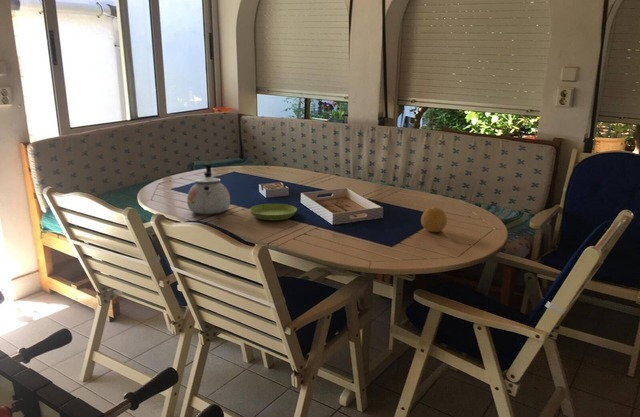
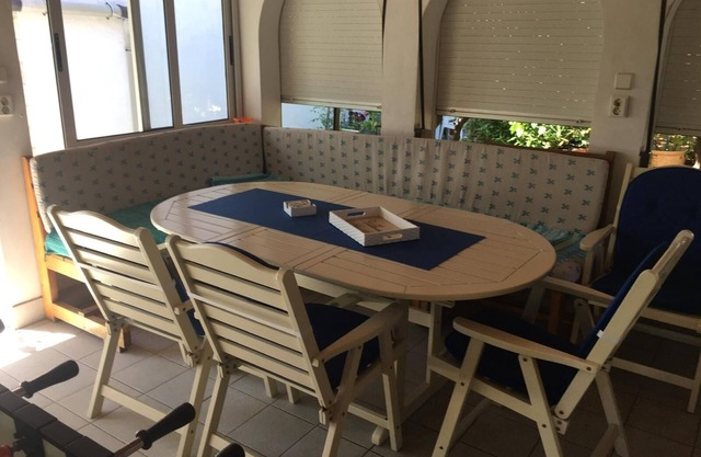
- kettle [186,162,231,215]
- fruit [420,206,448,233]
- saucer [249,203,298,221]
